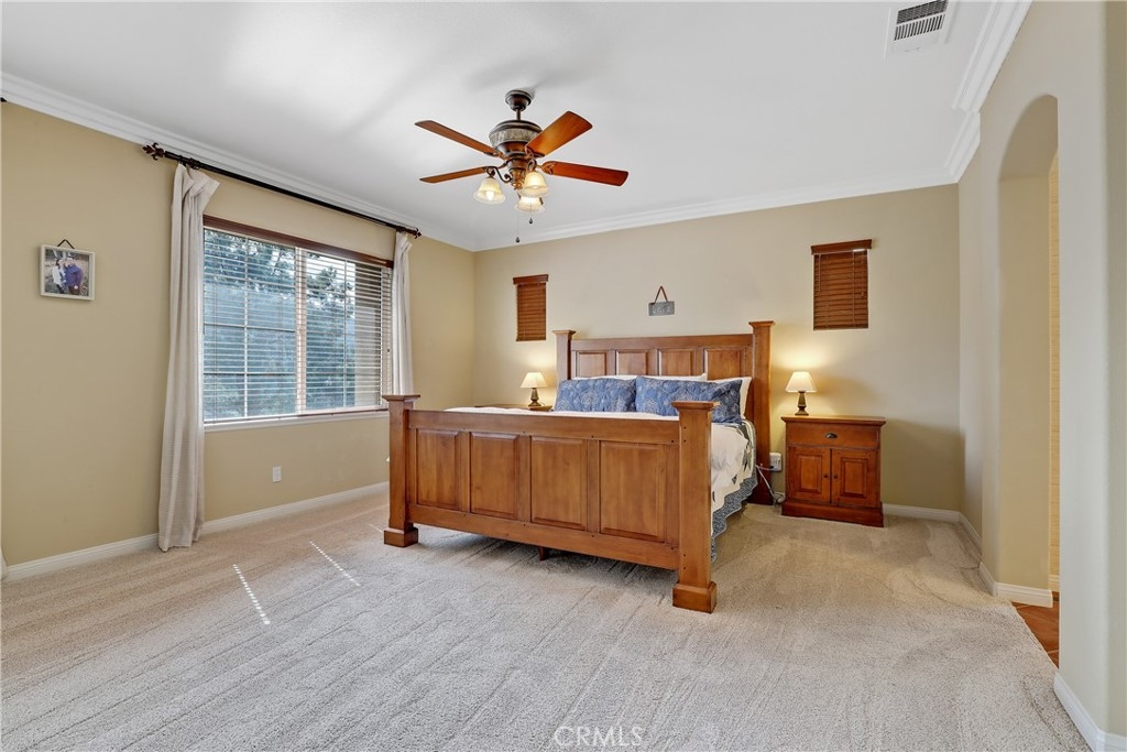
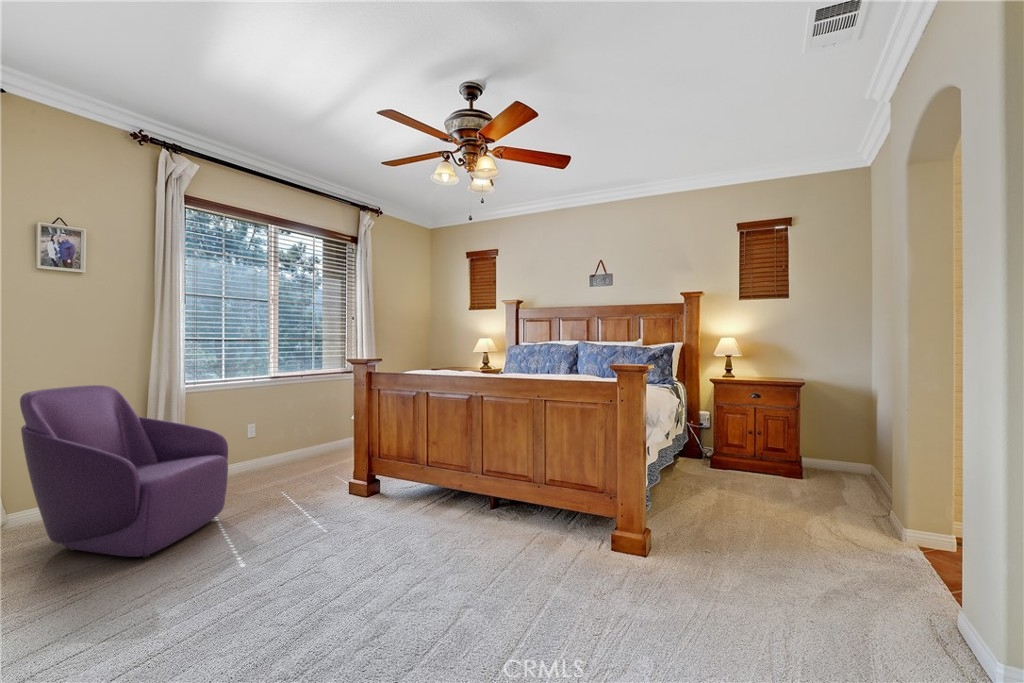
+ armchair [19,384,229,559]
